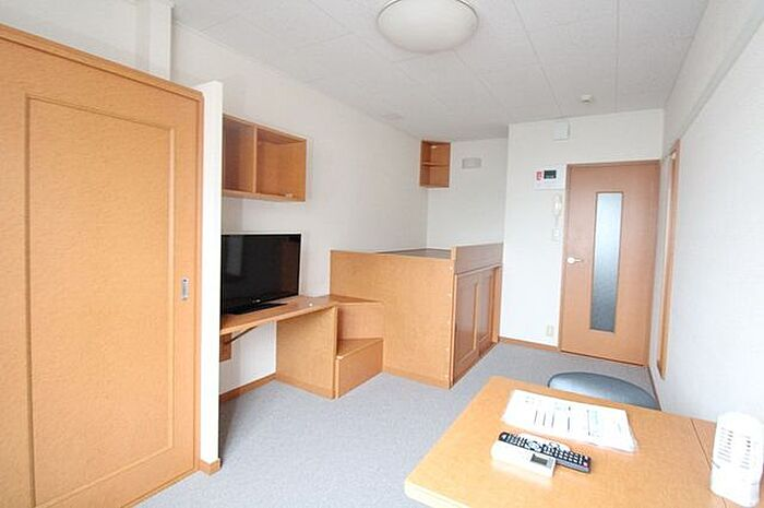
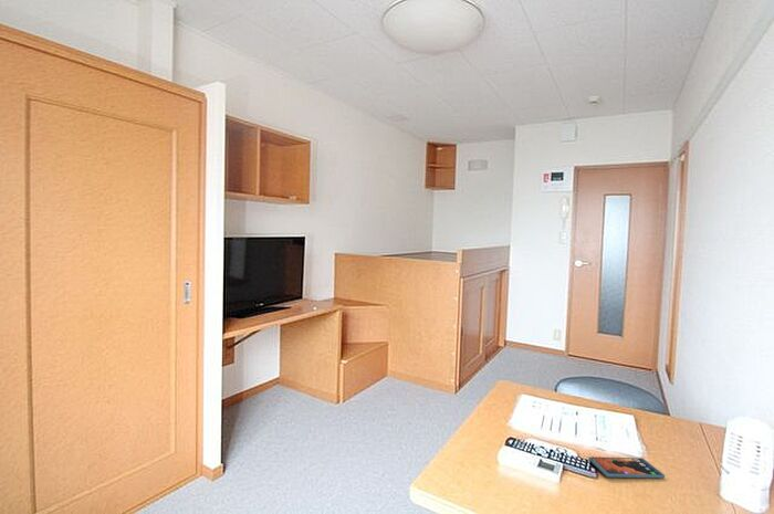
+ smartphone [588,455,666,479]
